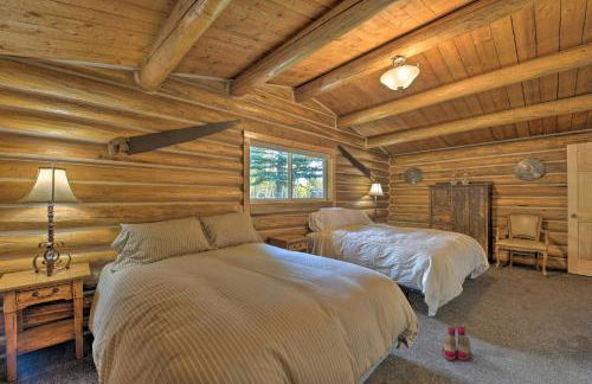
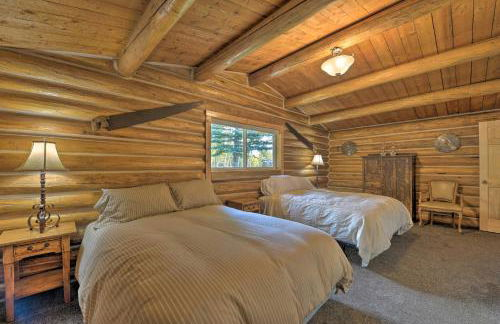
- boots [442,325,472,361]
